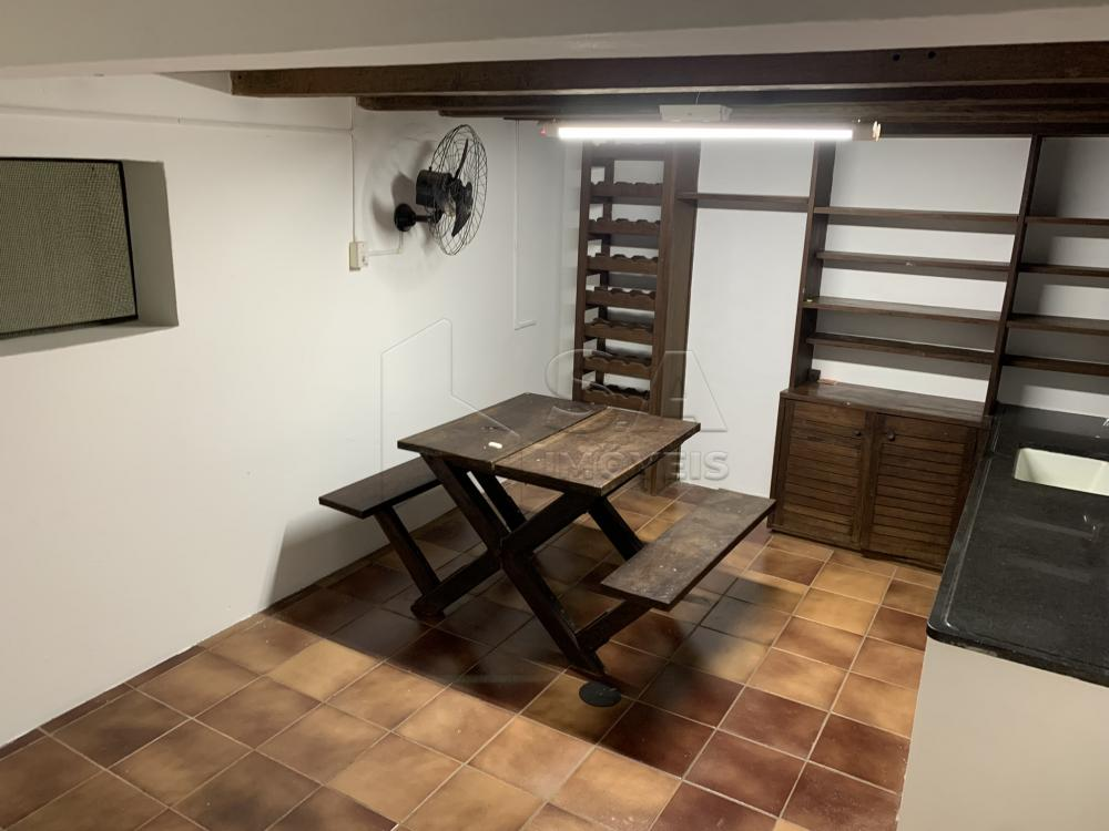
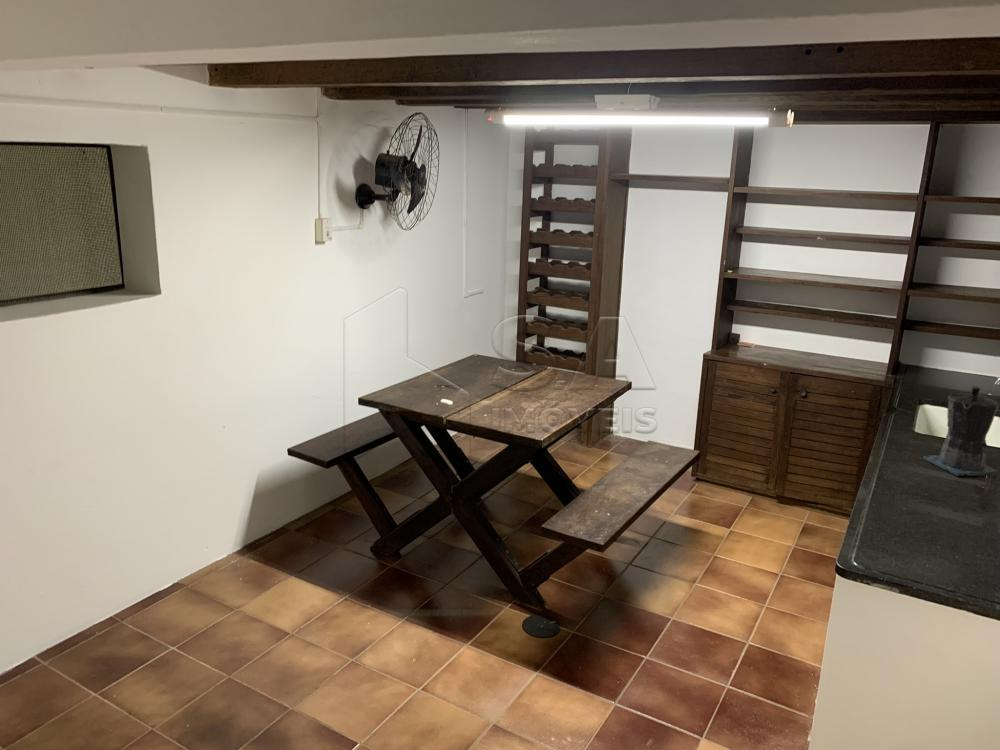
+ coffee maker [922,386,1000,477]
